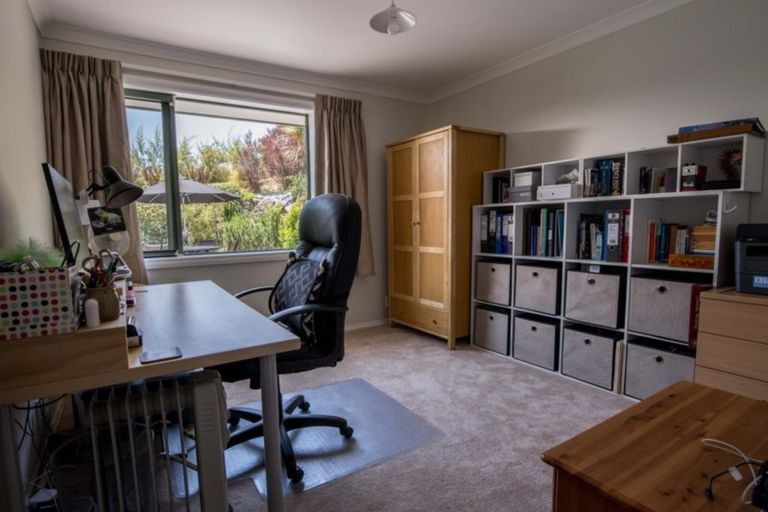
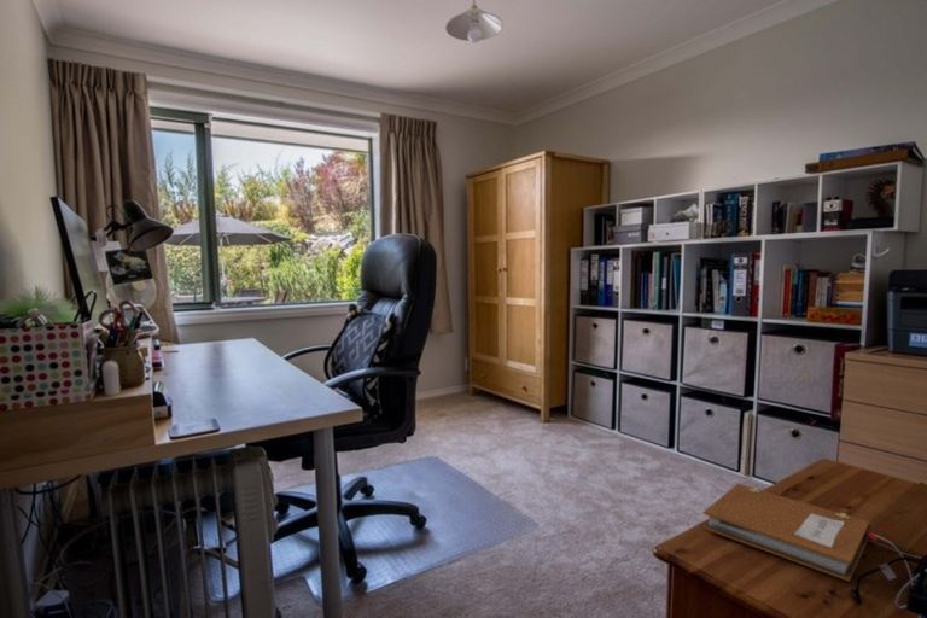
+ notebook [701,483,878,583]
